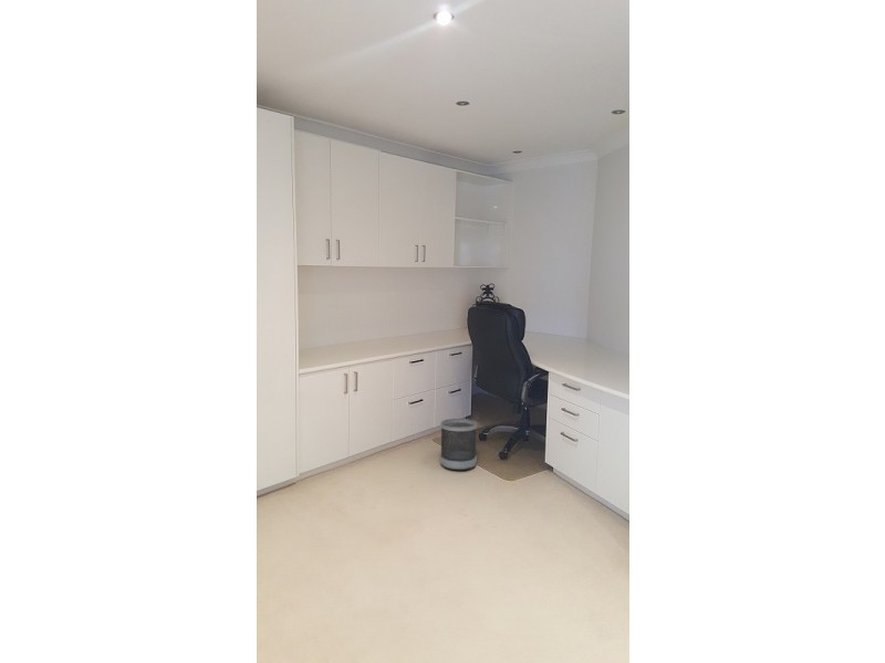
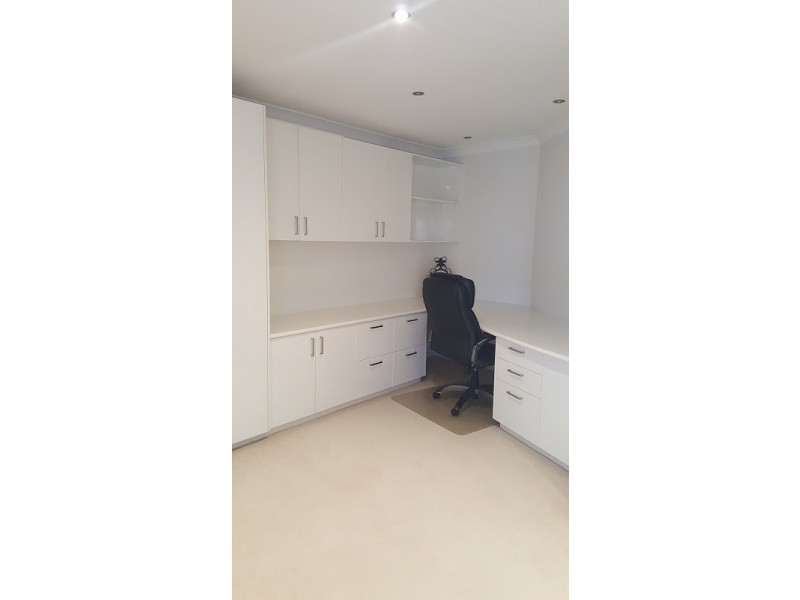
- wastebasket [439,418,478,471]
